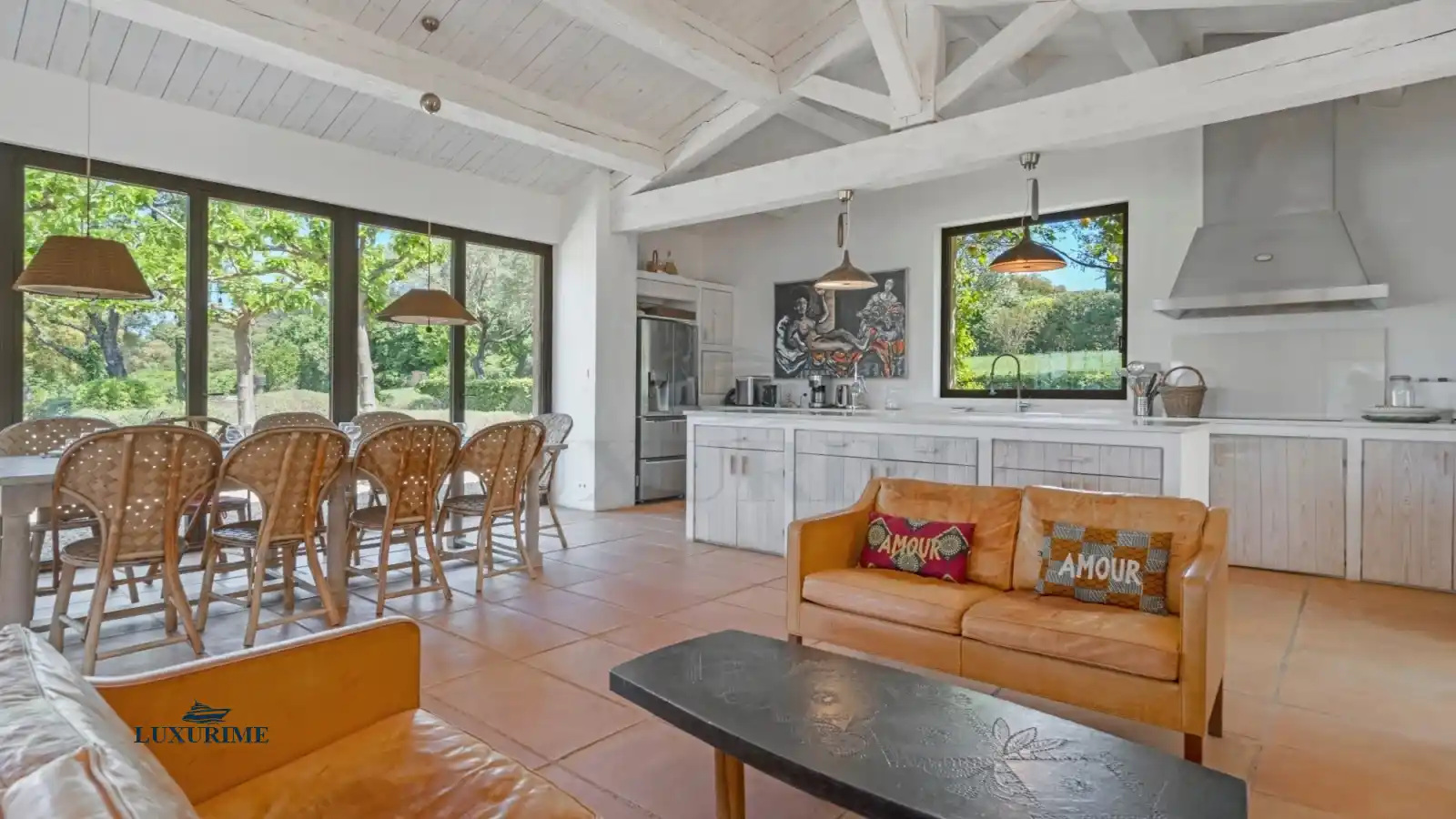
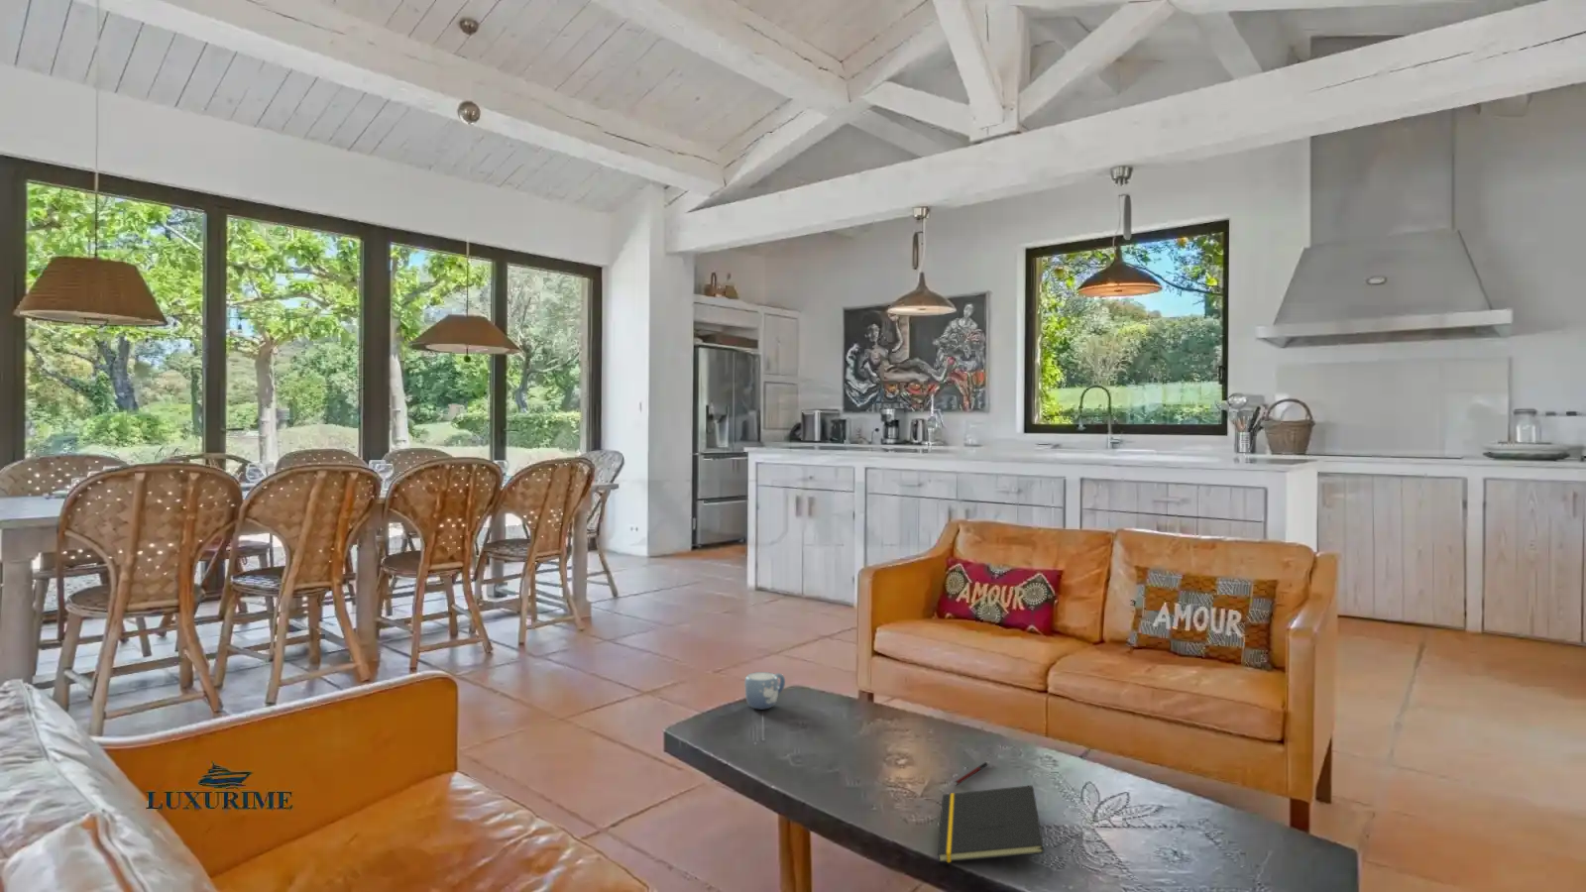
+ pen [953,760,991,786]
+ notepad [937,784,1045,864]
+ mug [743,671,786,710]
